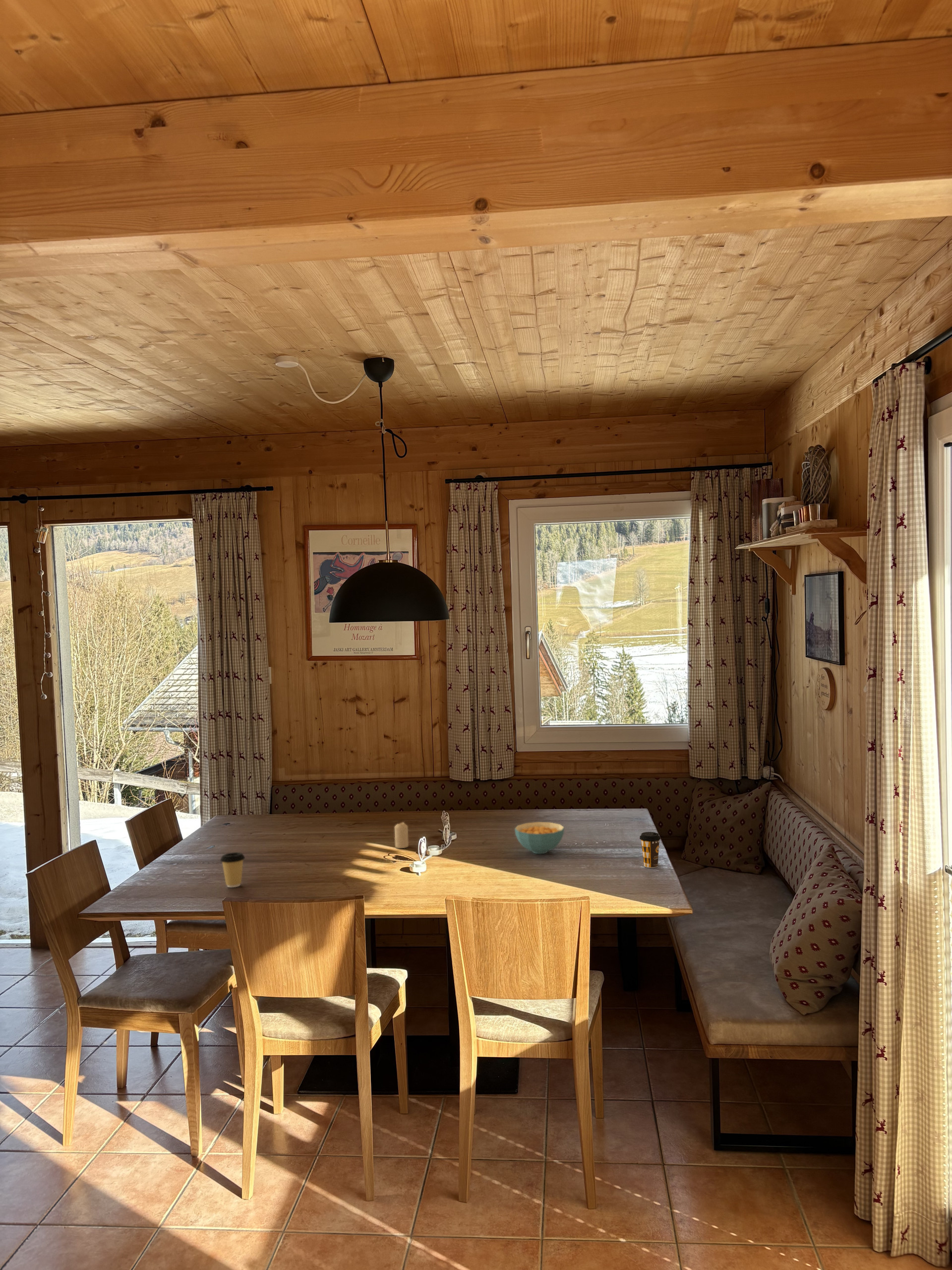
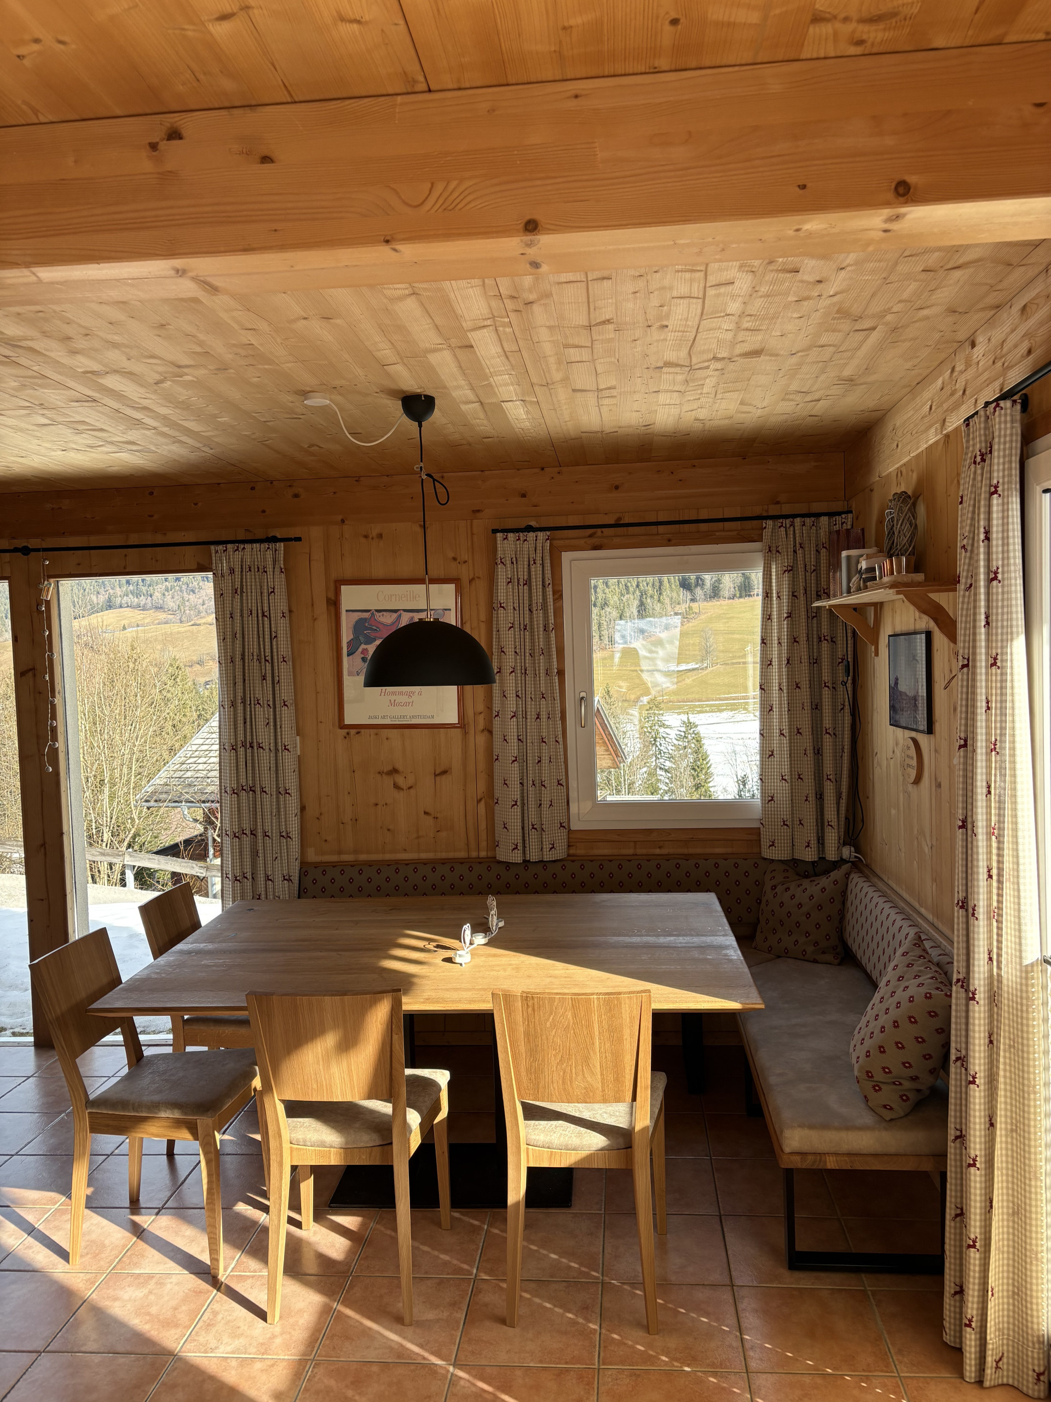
- cereal bowl [514,822,565,854]
- candle [394,822,409,849]
- coffee cup [639,831,661,868]
- coffee cup [220,852,245,888]
